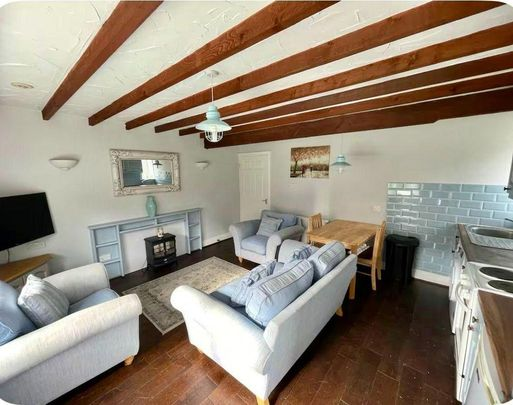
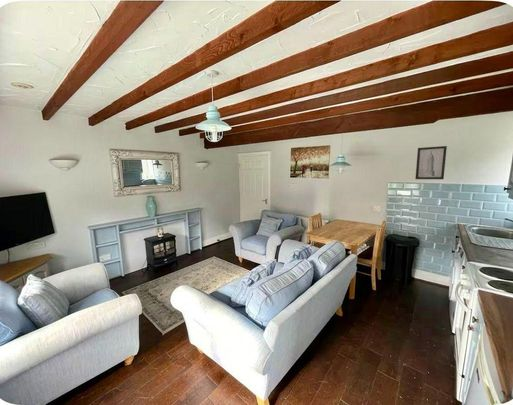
+ wall art [414,145,448,180]
